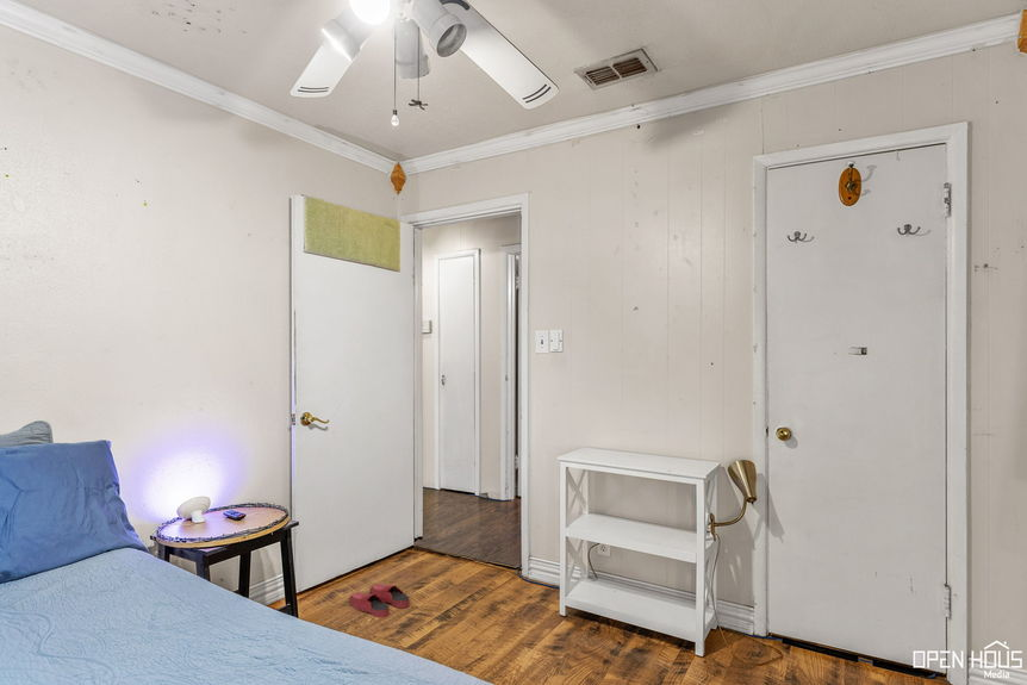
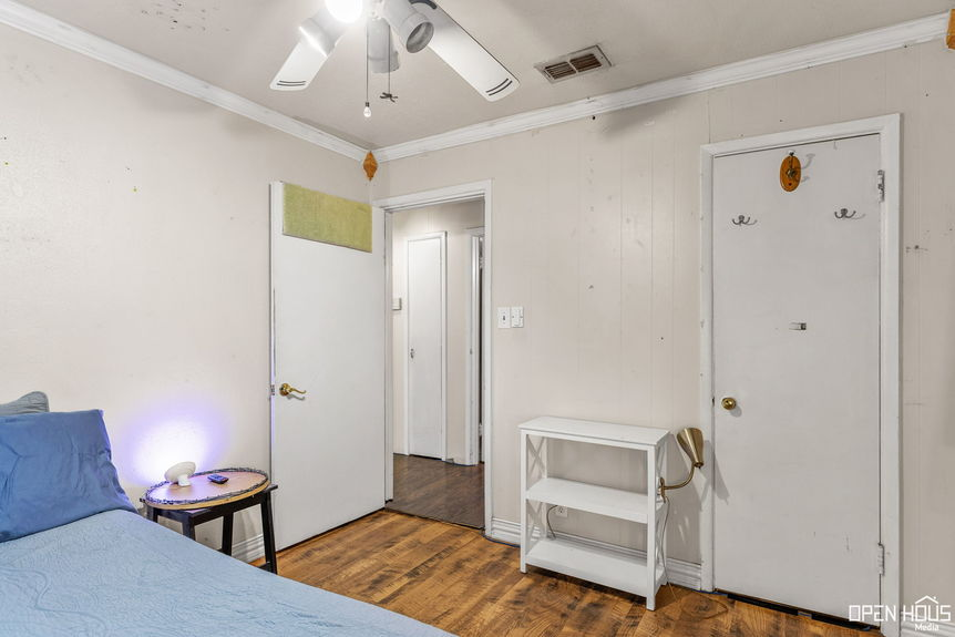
- slippers [348,583,410,618]
